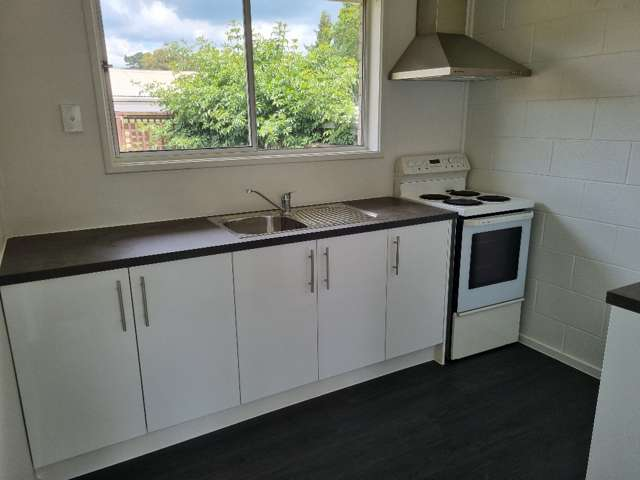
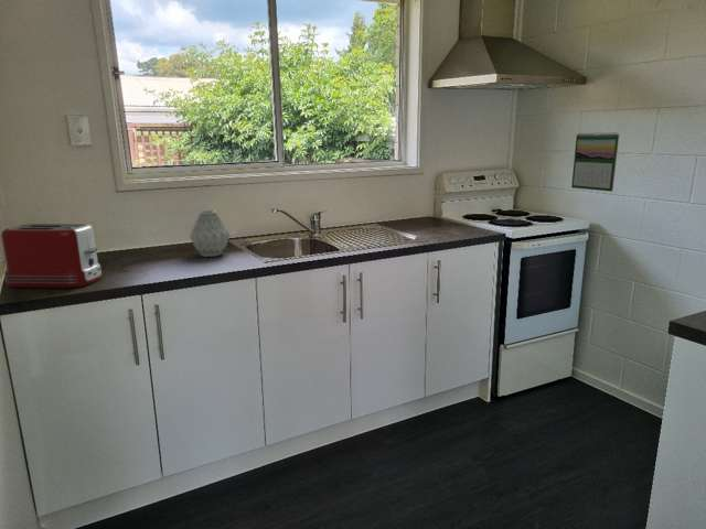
+ vase [189,209,231,258]
+ calendar [570,131,620,193]
+ toaster [0,223,103,289]
